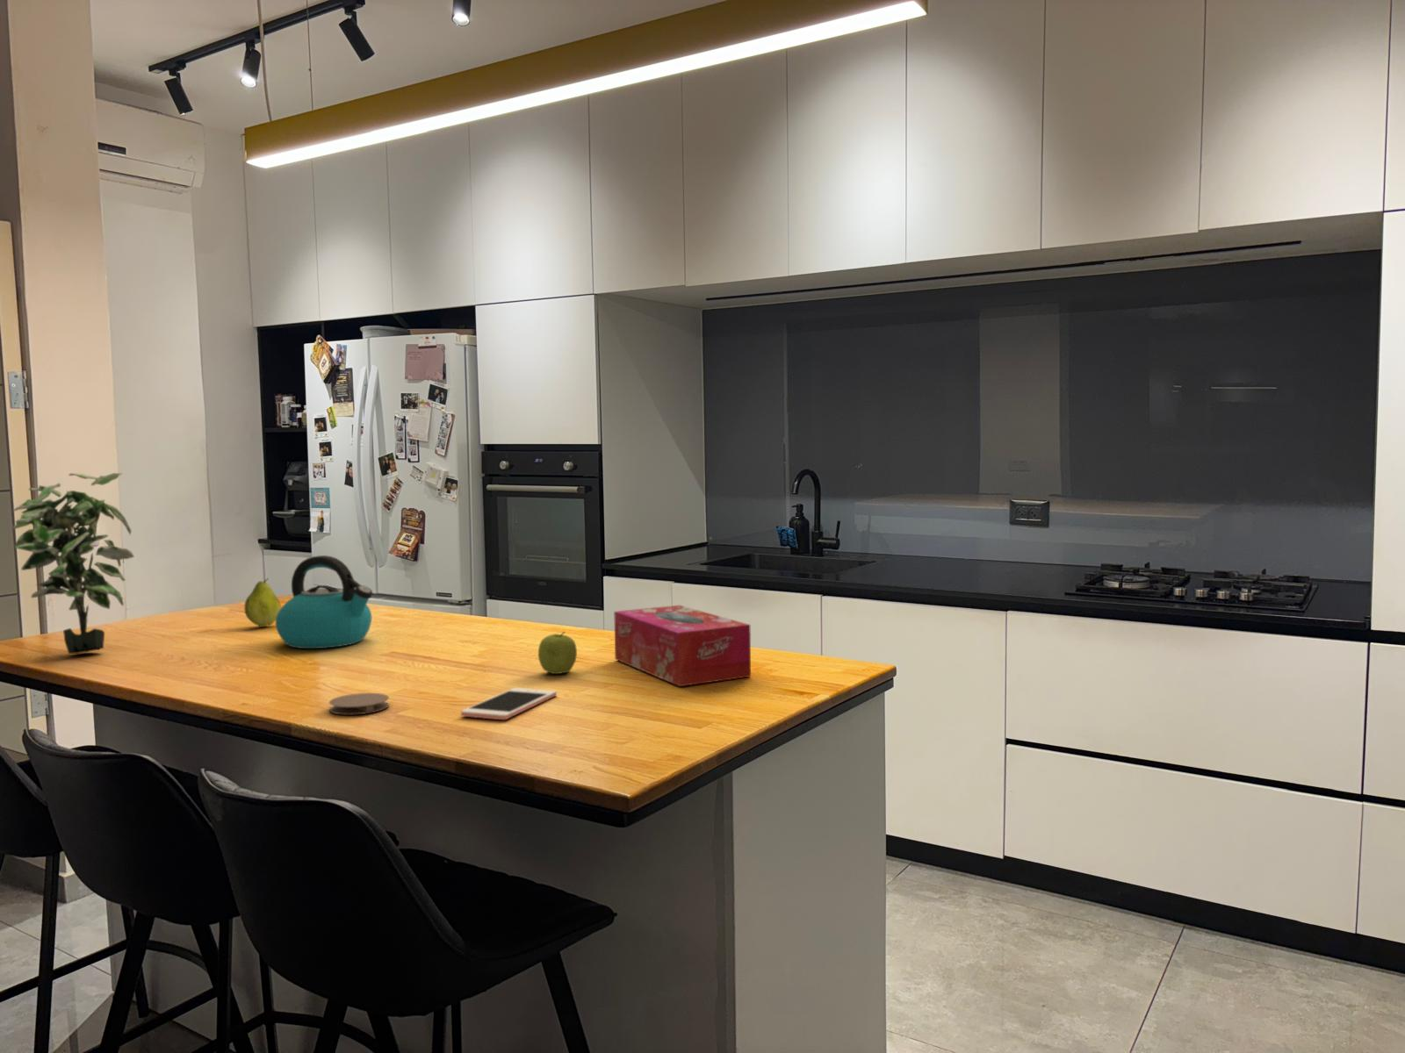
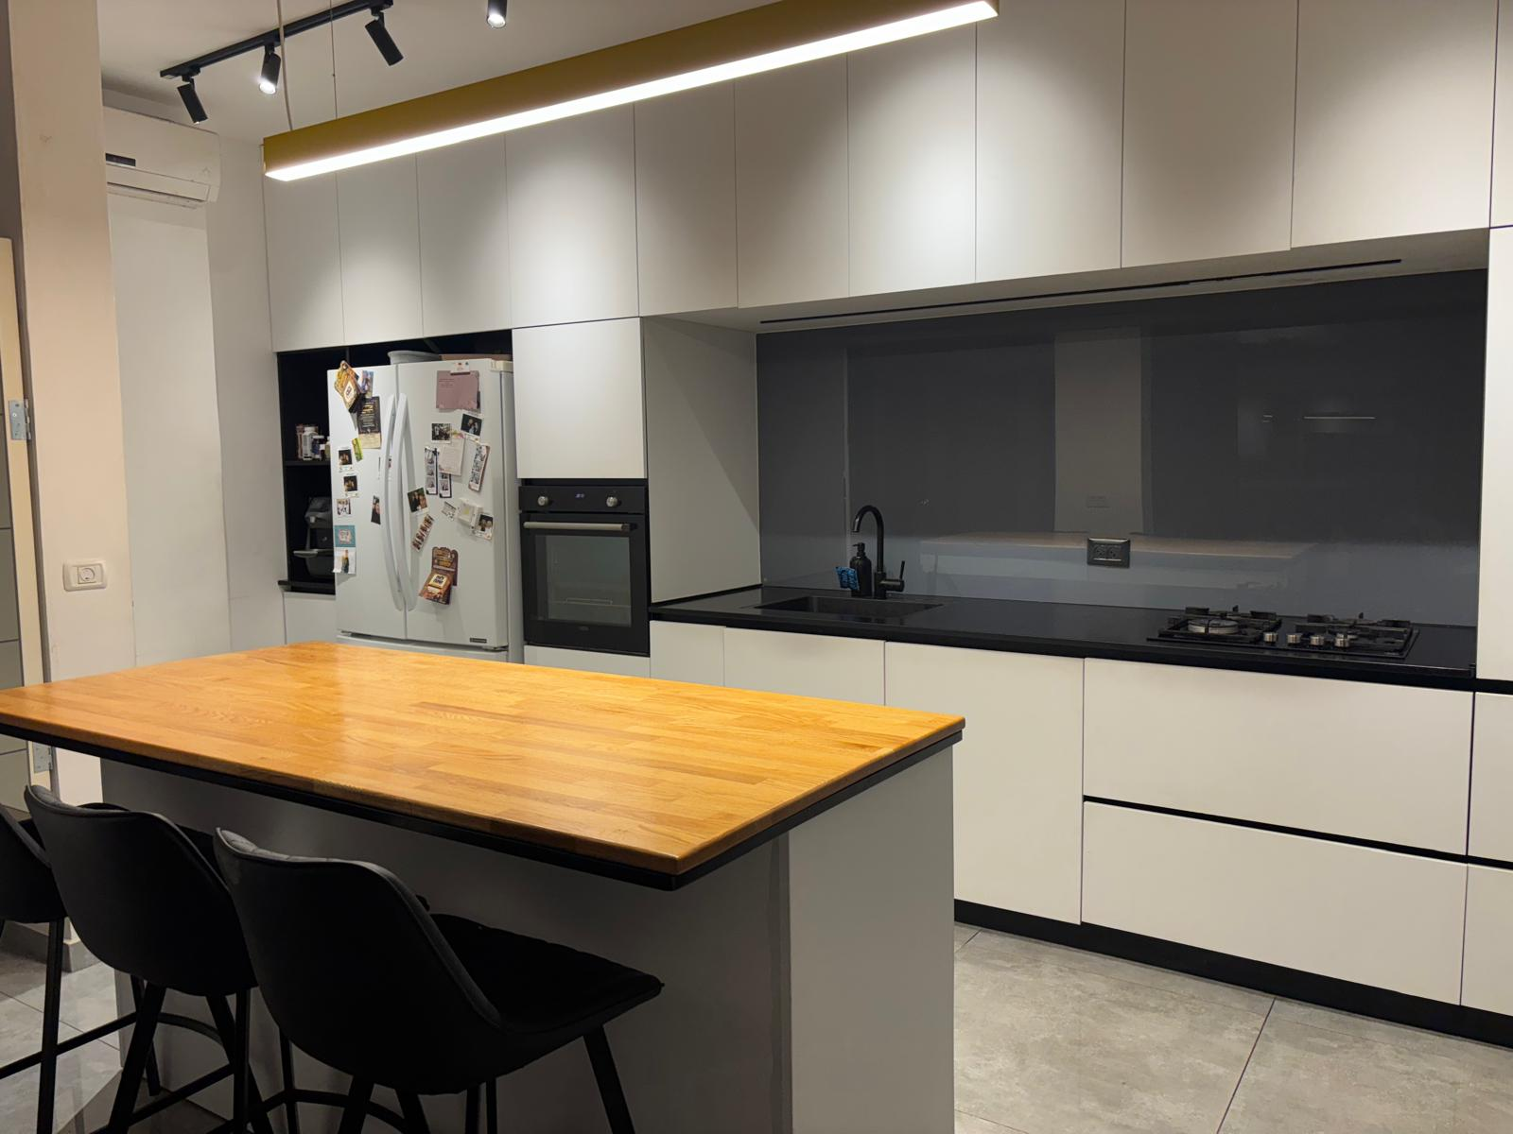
- fruit [538,630,577,675]
- fruit [243,577,282,627]
- tissue box [613,605,751,687]
- cell phone [460,687,558,720]
- coaster [329,692,389,716]
- kettle [274,554,373,649]
- potted plant [11,472,135,655]
